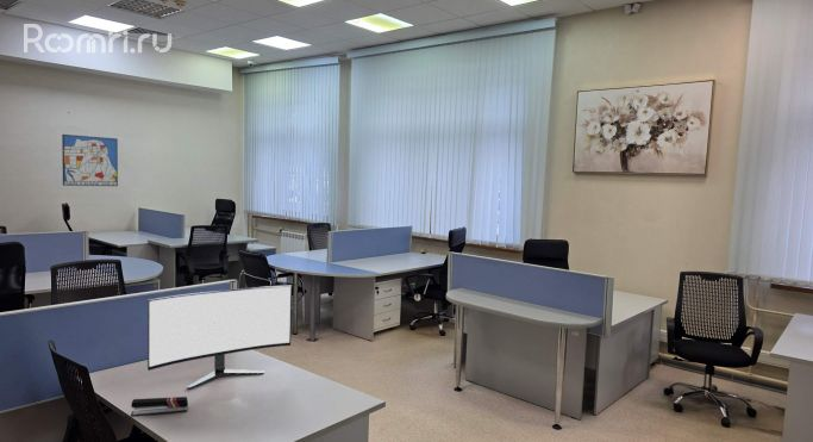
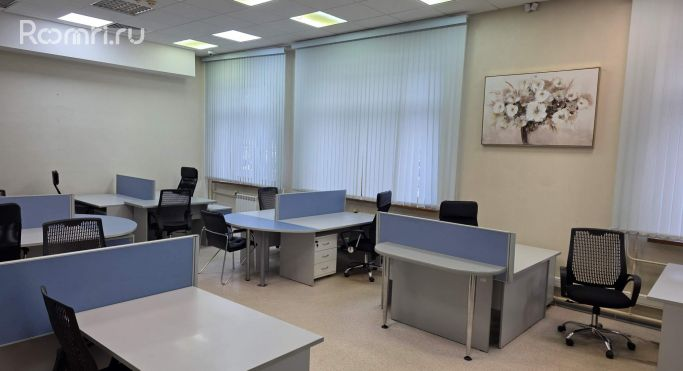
- wall art [61,133,119,187]
- stapler [130,396,189,418]
- monitor [146,285,293,390]
